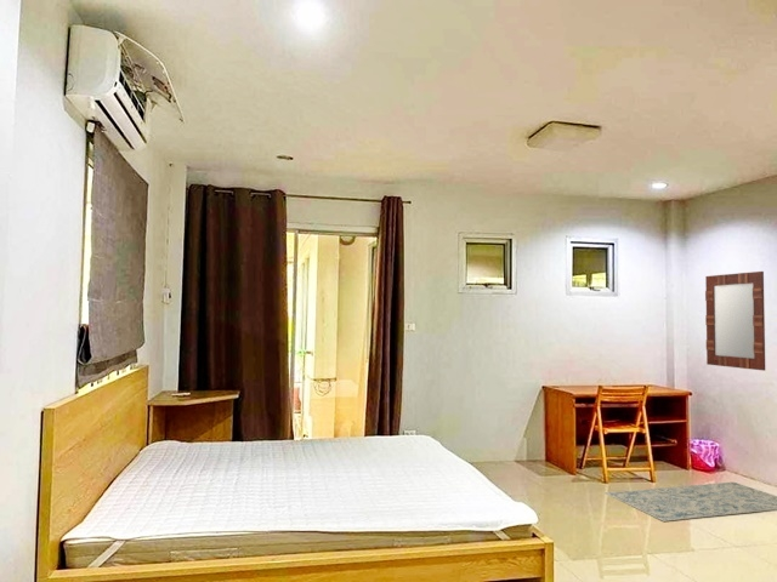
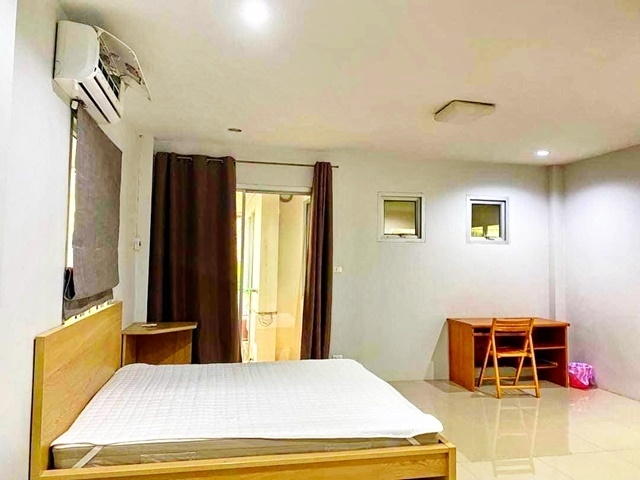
- rug [603,481,777,523]
- home mirror [704,270,766,372]
